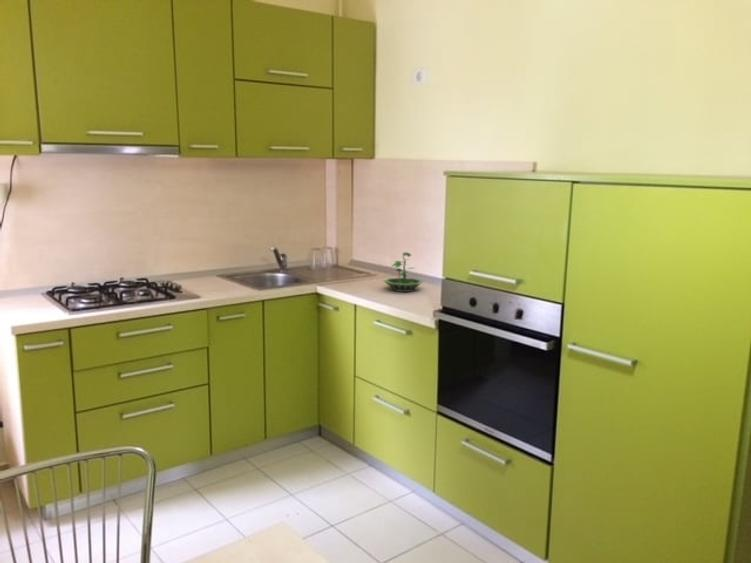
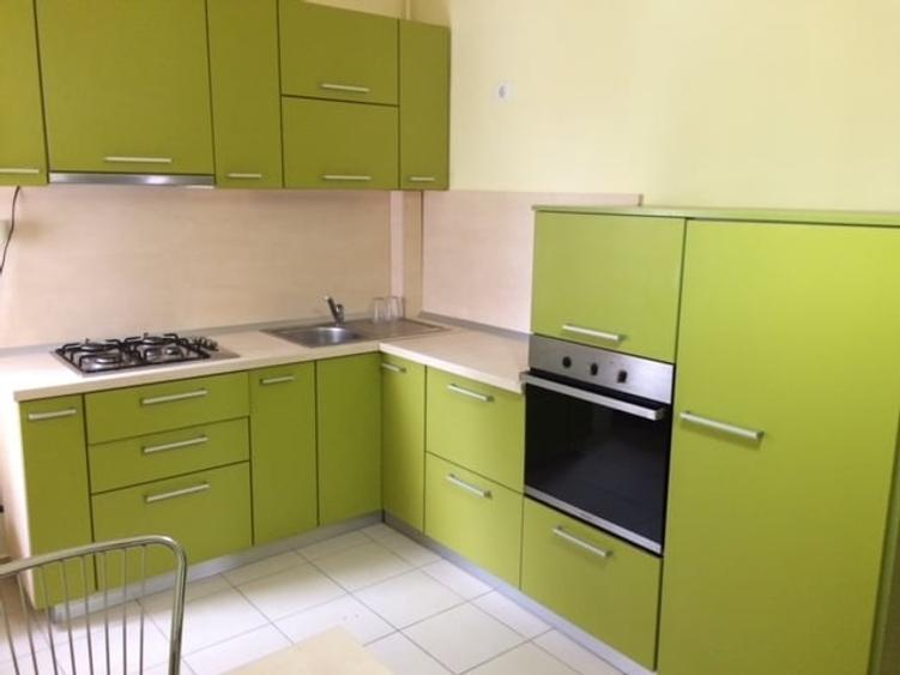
- terrarium [383,251,425,293]
